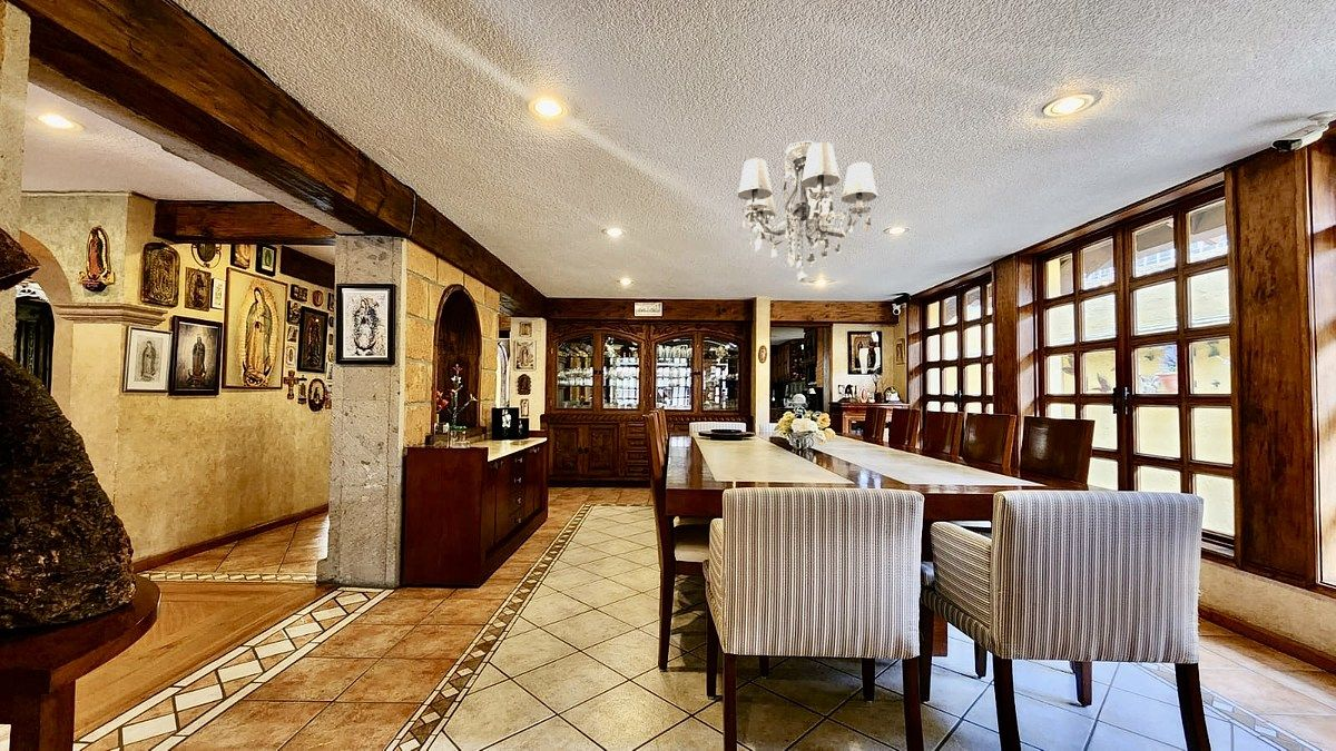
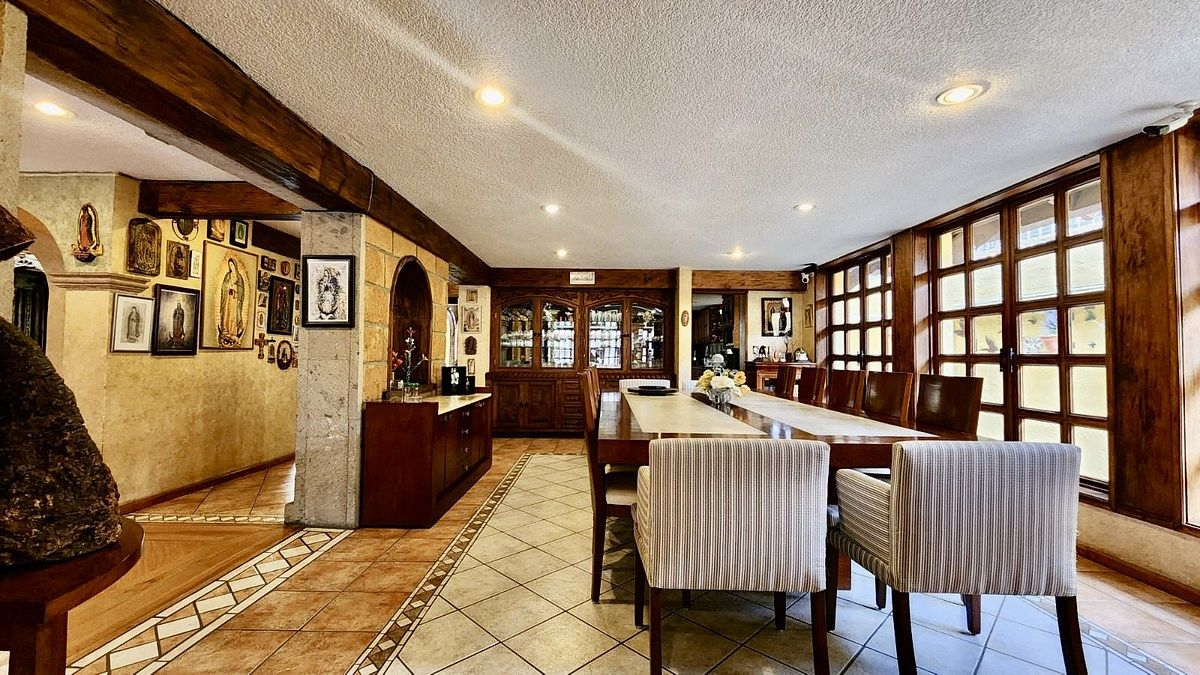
- chandelier [737,139,880,283]
